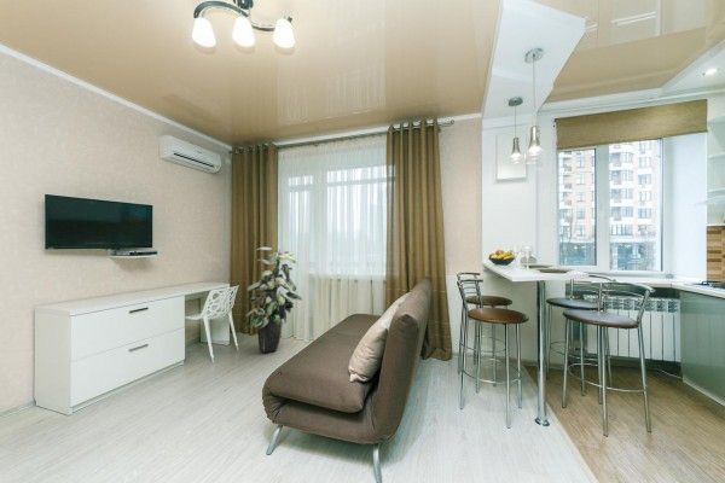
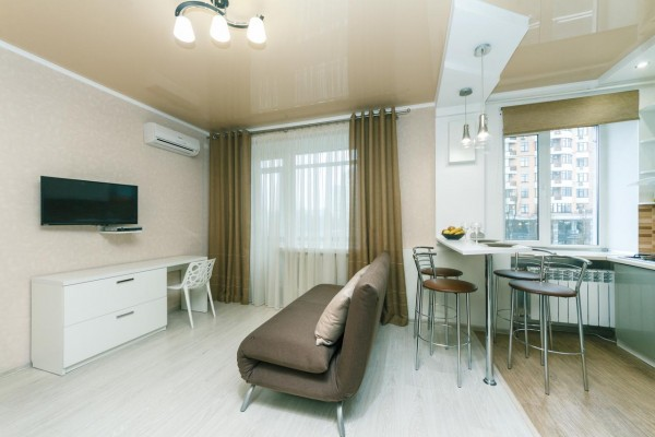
- indoor plant [244,246,303,354]
